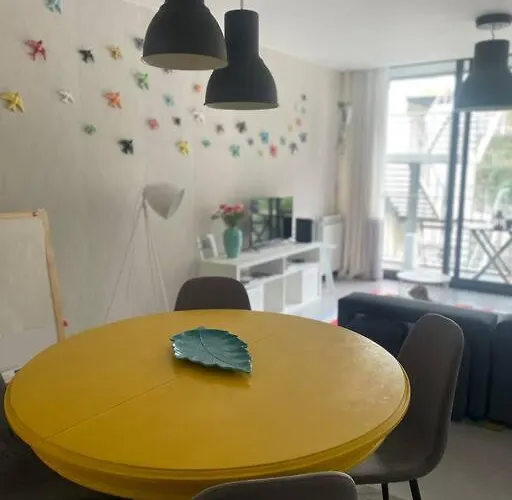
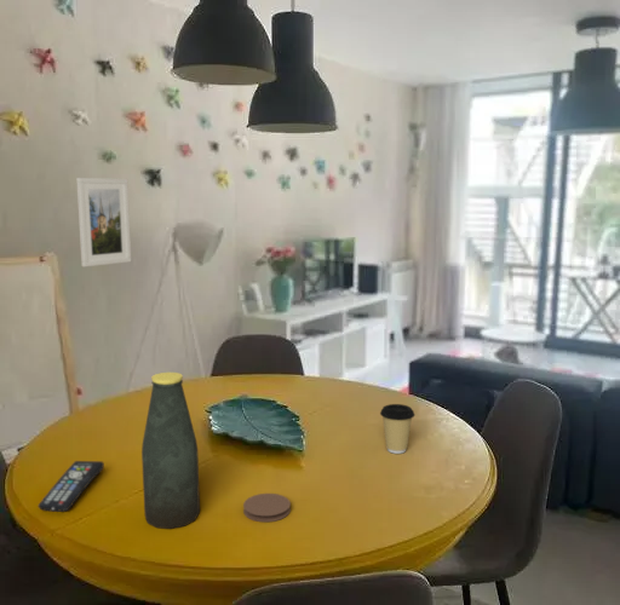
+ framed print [75,177,132,267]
+ remote control [36,460,105,512]
+ bottle [140,371,201,530]
+ coffee cup [379,403,415,455]
+ coaster [242,492,292,523]
